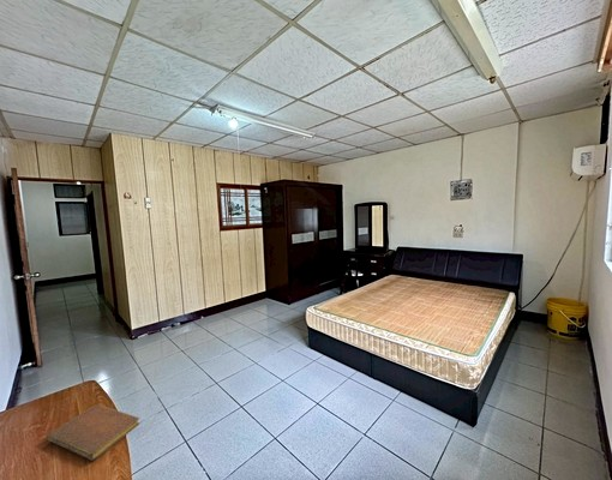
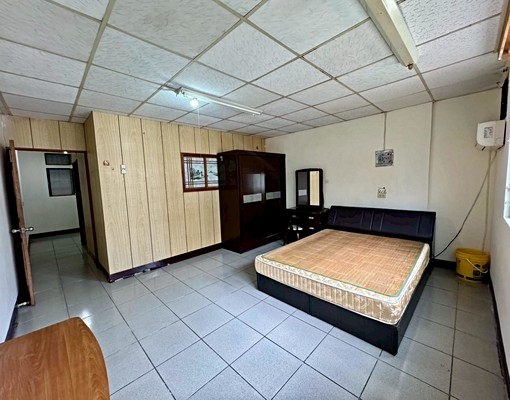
- notebook [46,403,140,462]
